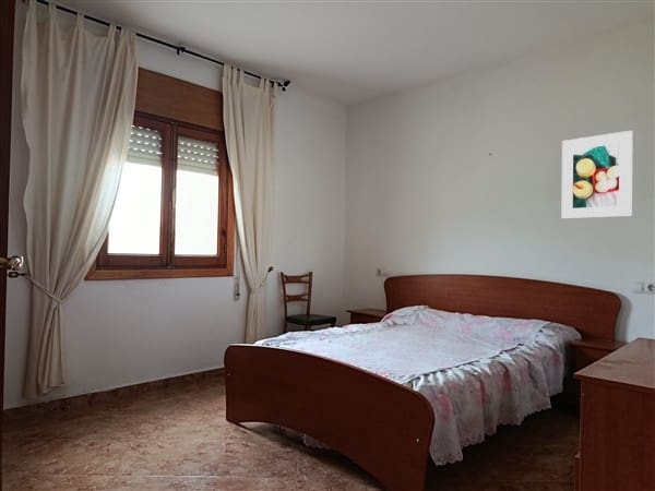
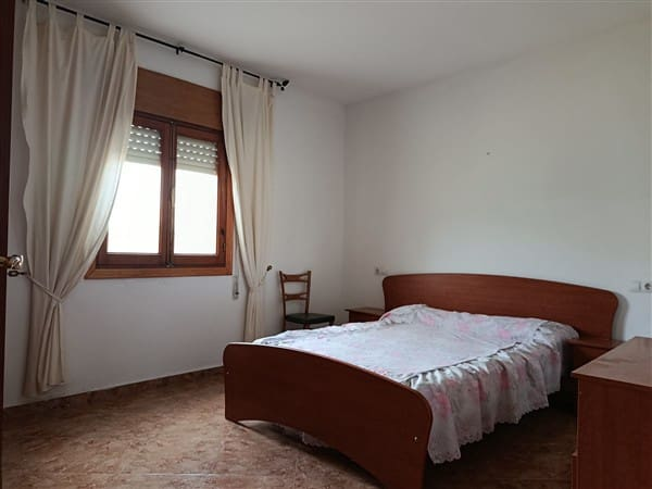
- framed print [561,130,633,219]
